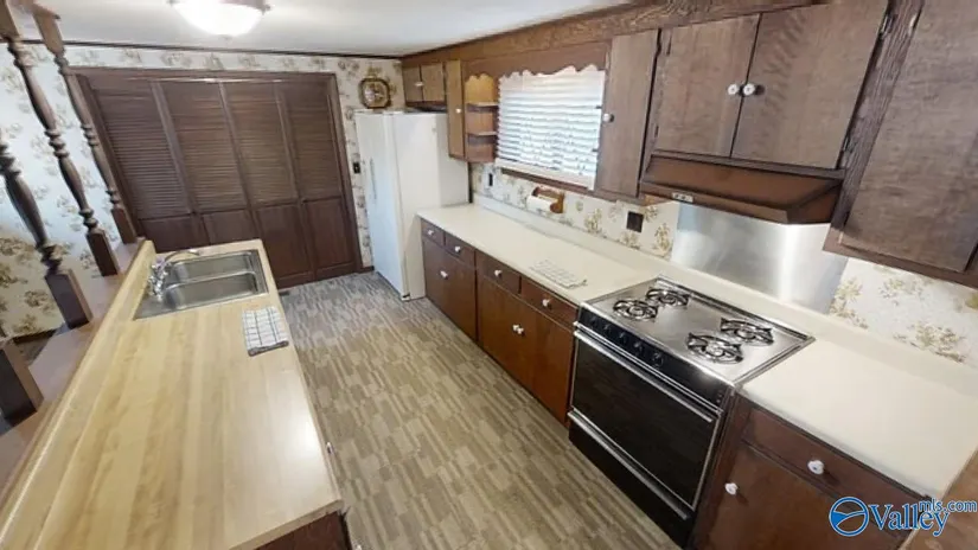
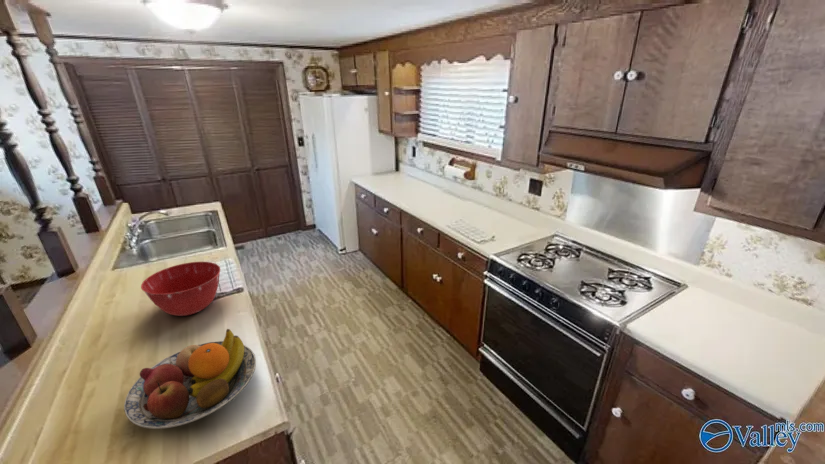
+ mixing bowl [140,261,221,317]
+ fruit bowl [123,328,257,430]
